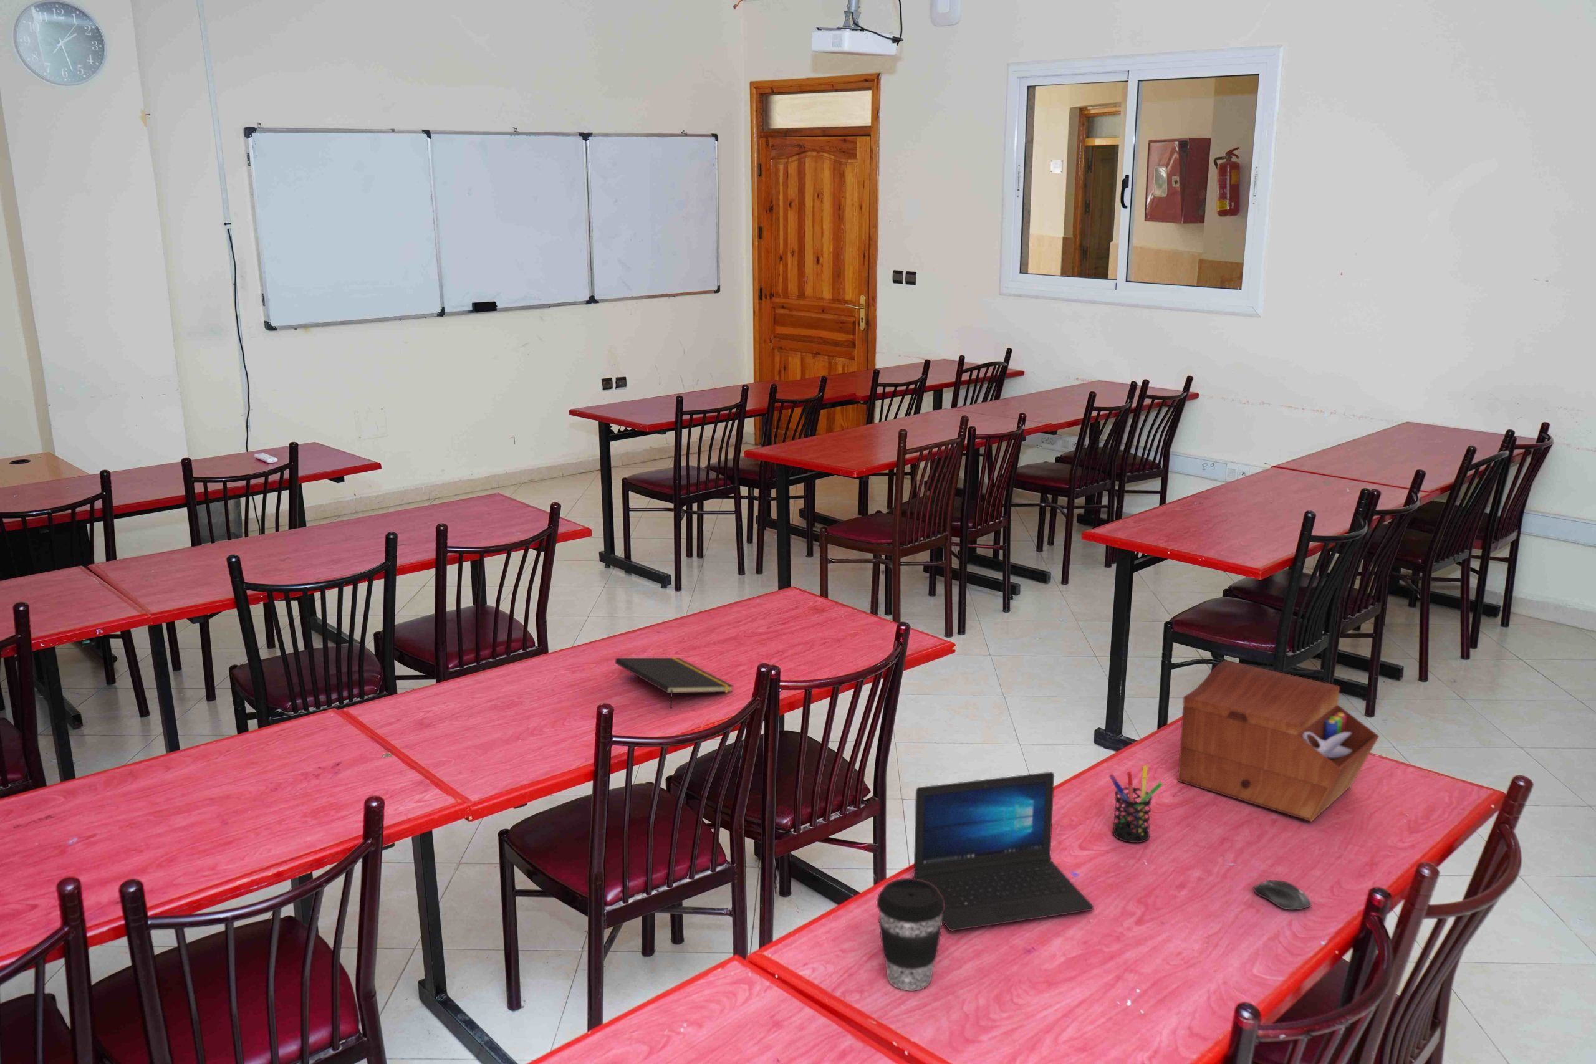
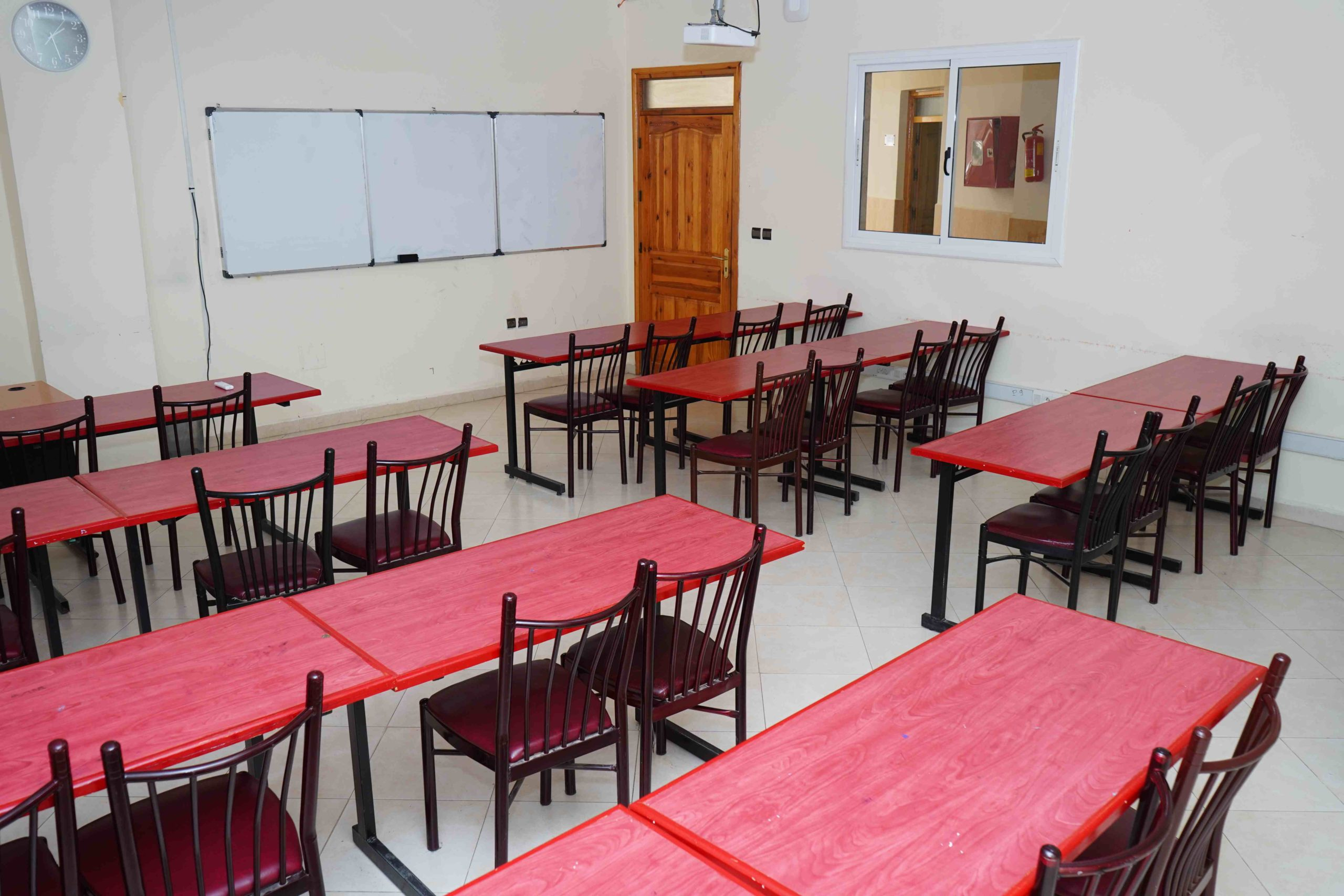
- computer mouse [1253,880,1312,911]
- coffee cup [876,878,945,992]
- laptop [913,771,1094,931]
- sewing box [1177,660,1380,822]
- notepad [615,657,734,709]
- pen holder [1108,765,1164,843]
